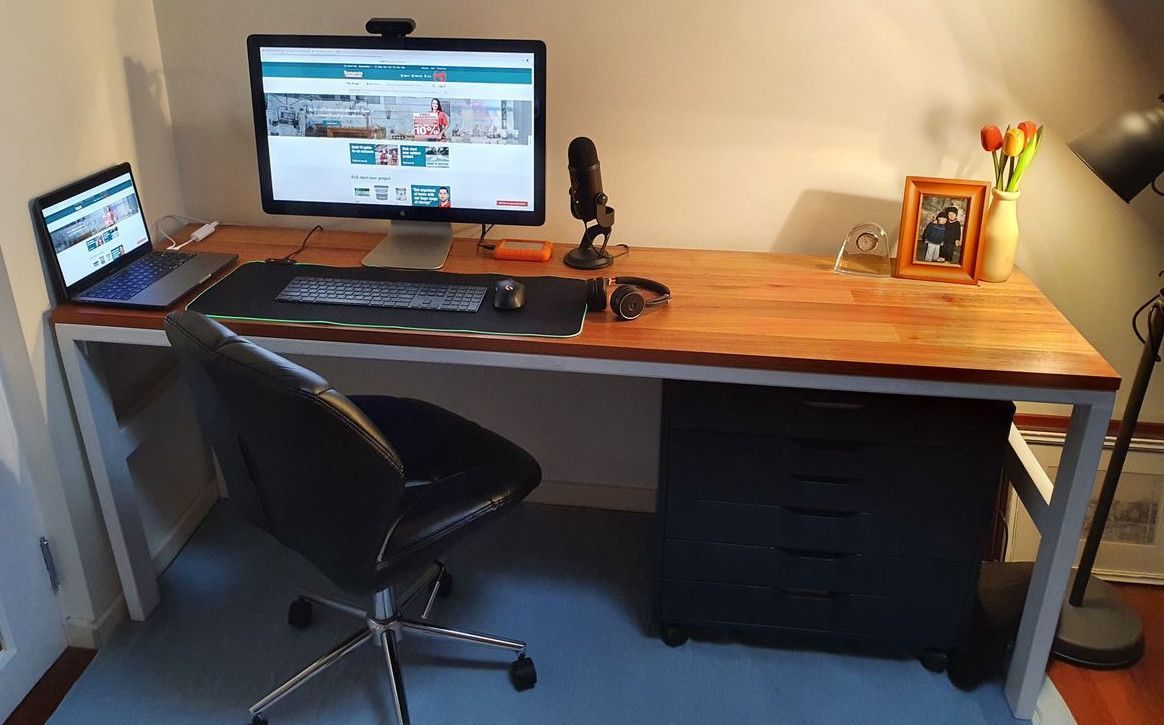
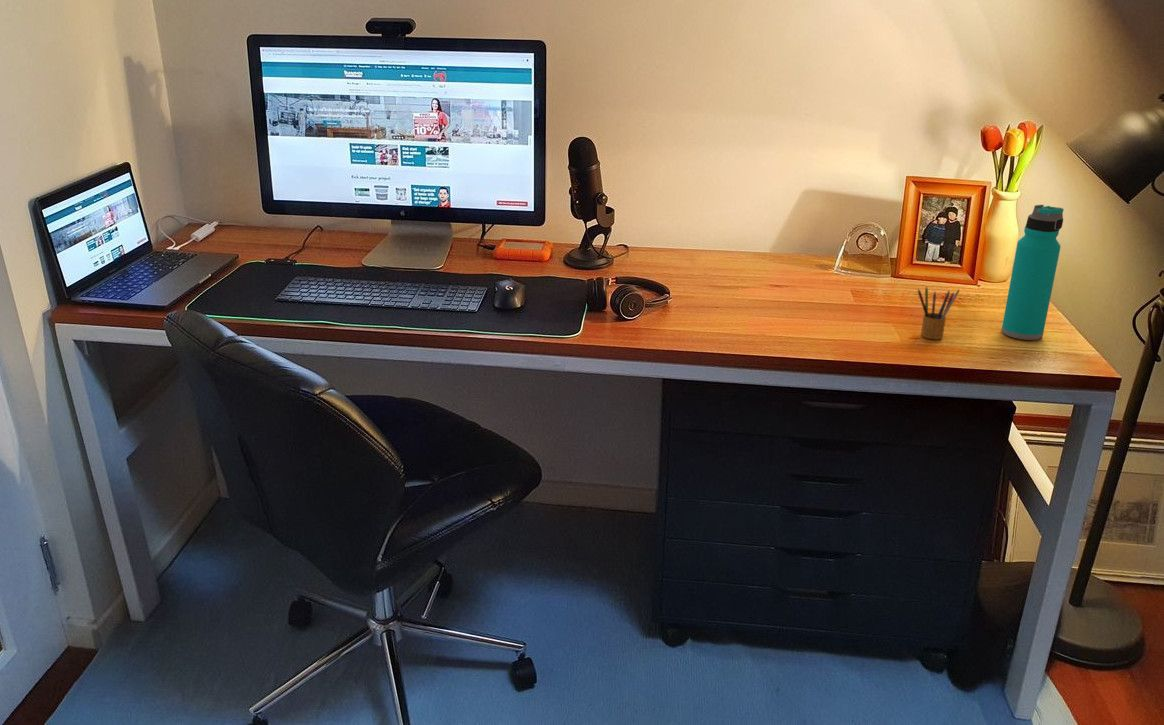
+ water bottle [1000,204,1065,341]
+ pencil box [917,285,961,340]
